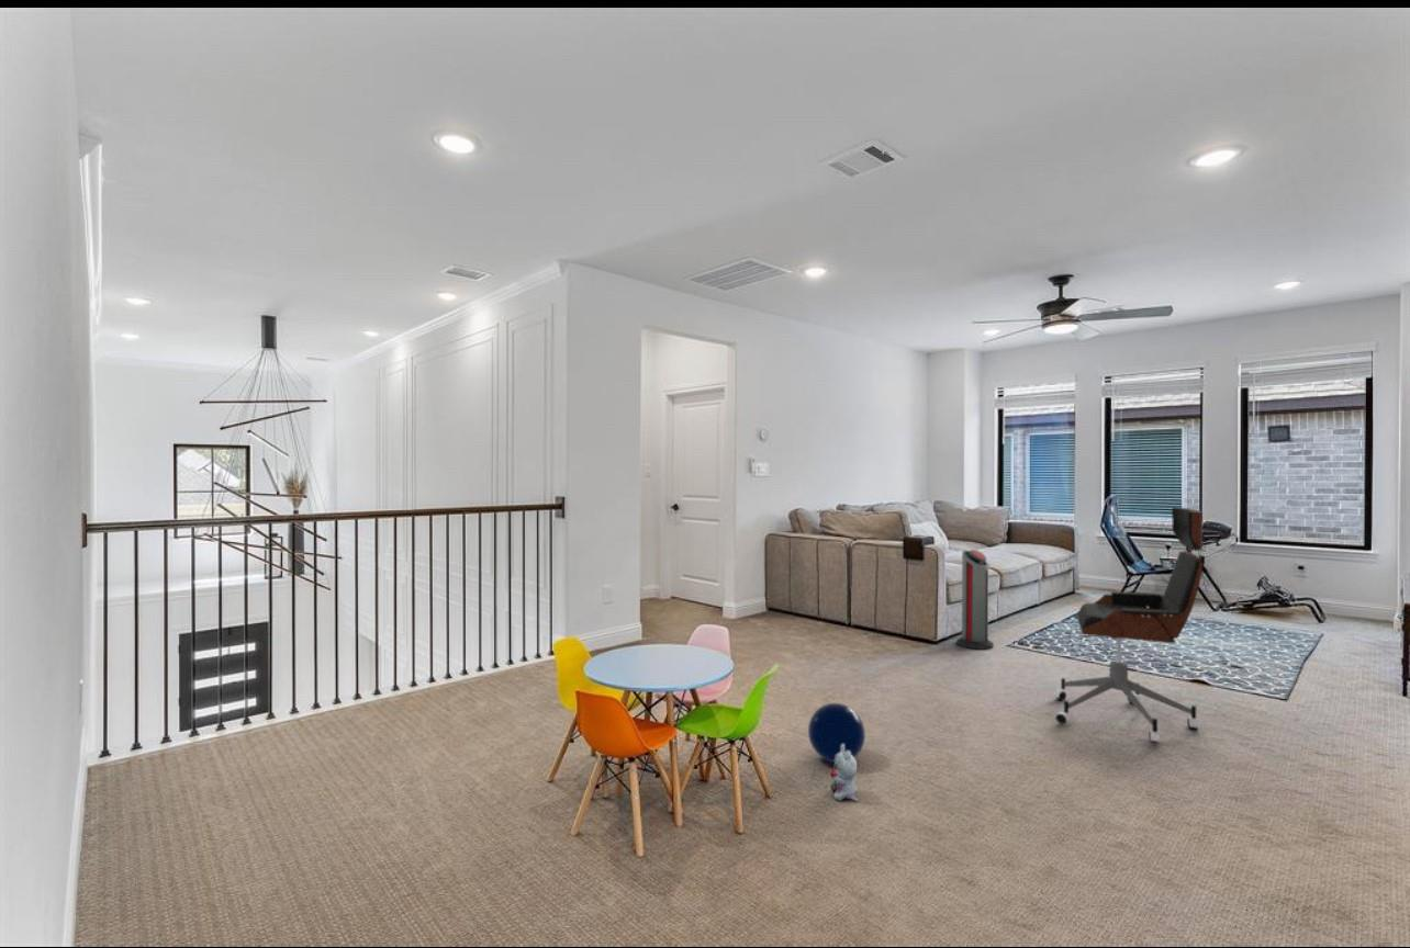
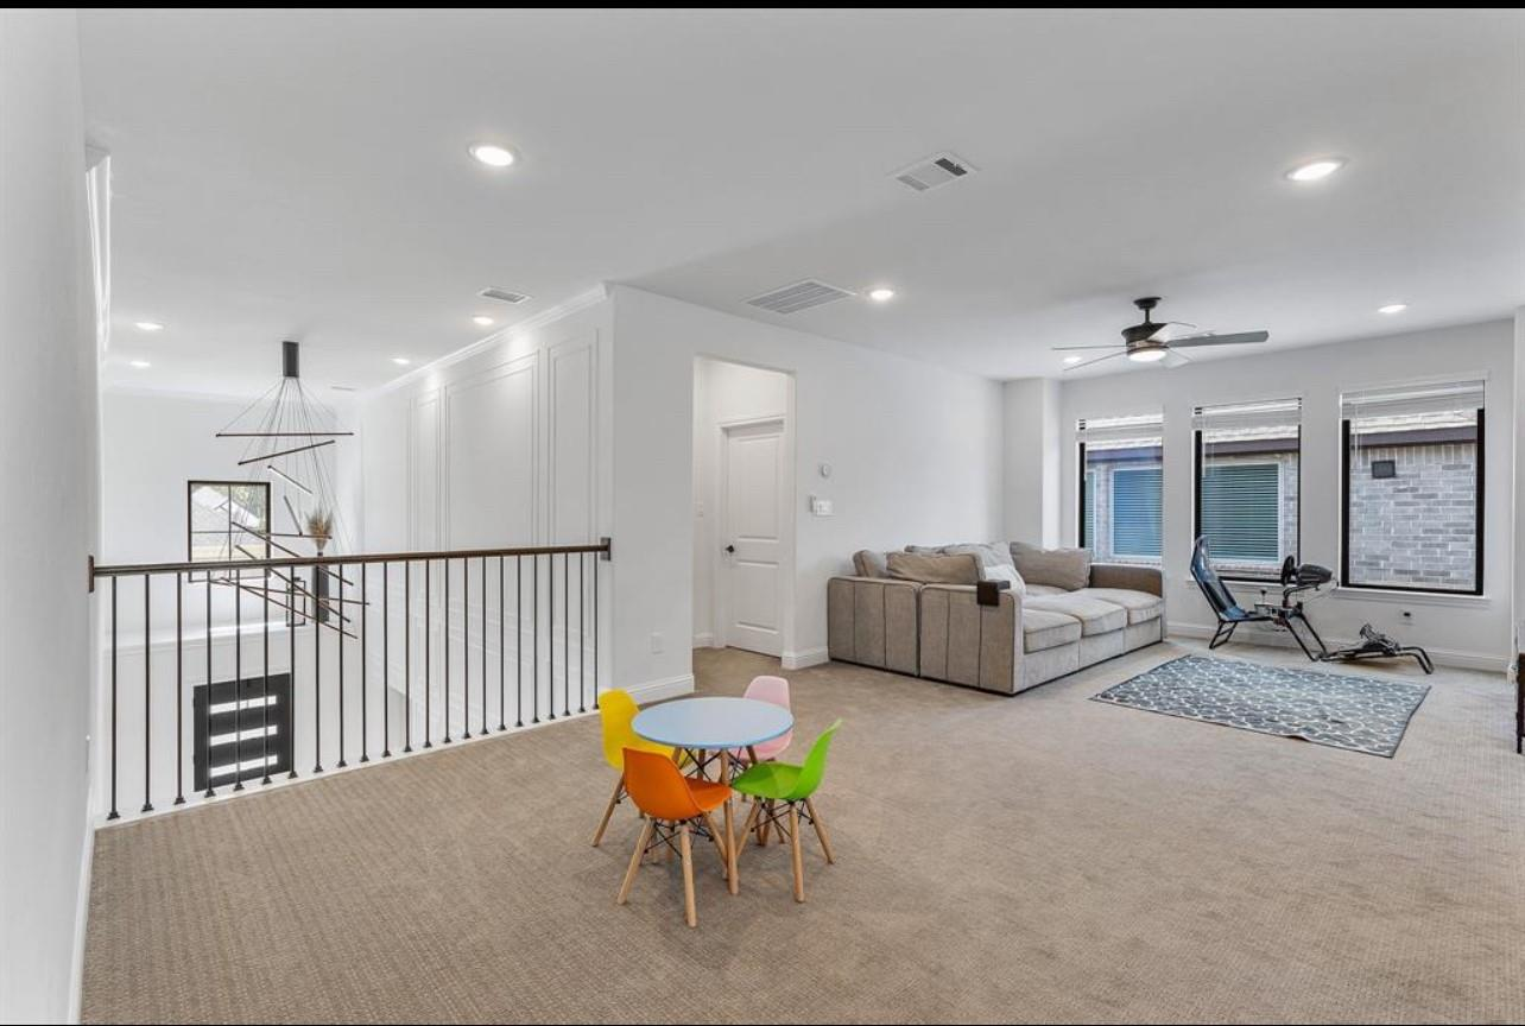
- office chair [1053,507,1204,744]
- plush toy [829,744,860,802]
- air purifier [955,549,995,651]
- ball [807,702,866,764]
